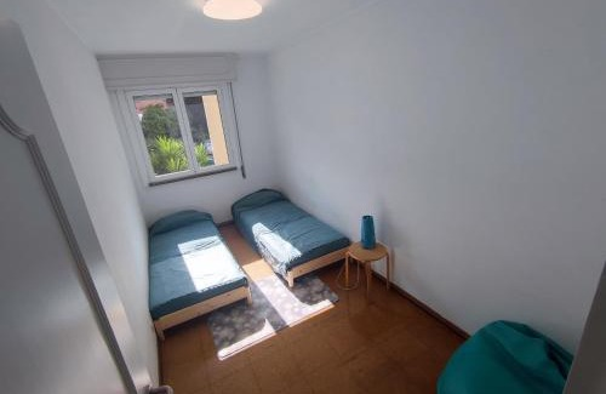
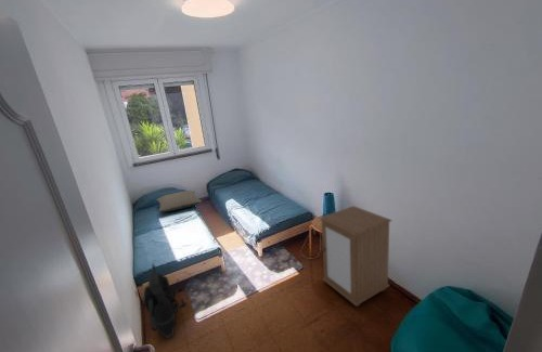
+ cabinet [319,205,392,308]
+ pillow [155,190,203,213]
+ backpack [143,263,188,339]
